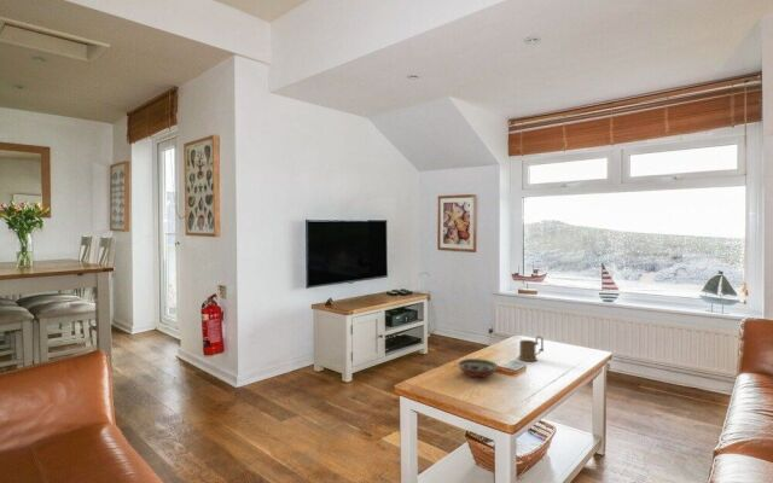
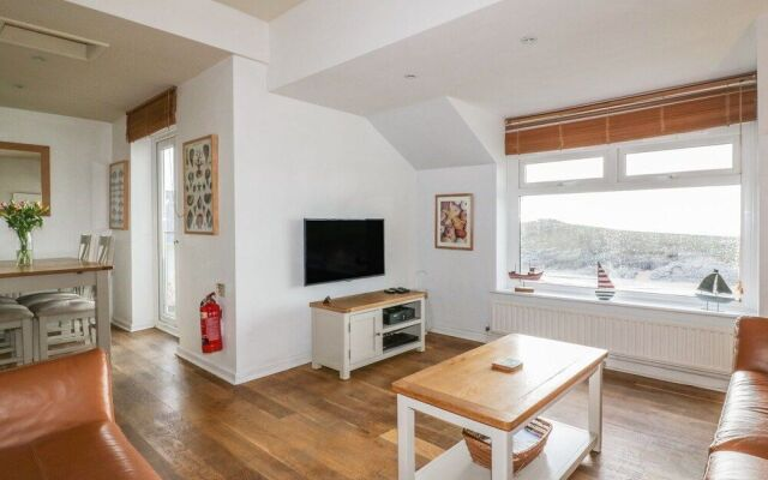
- mug [517,334,545,362]
- decorative bowl [457,357,499,379]
